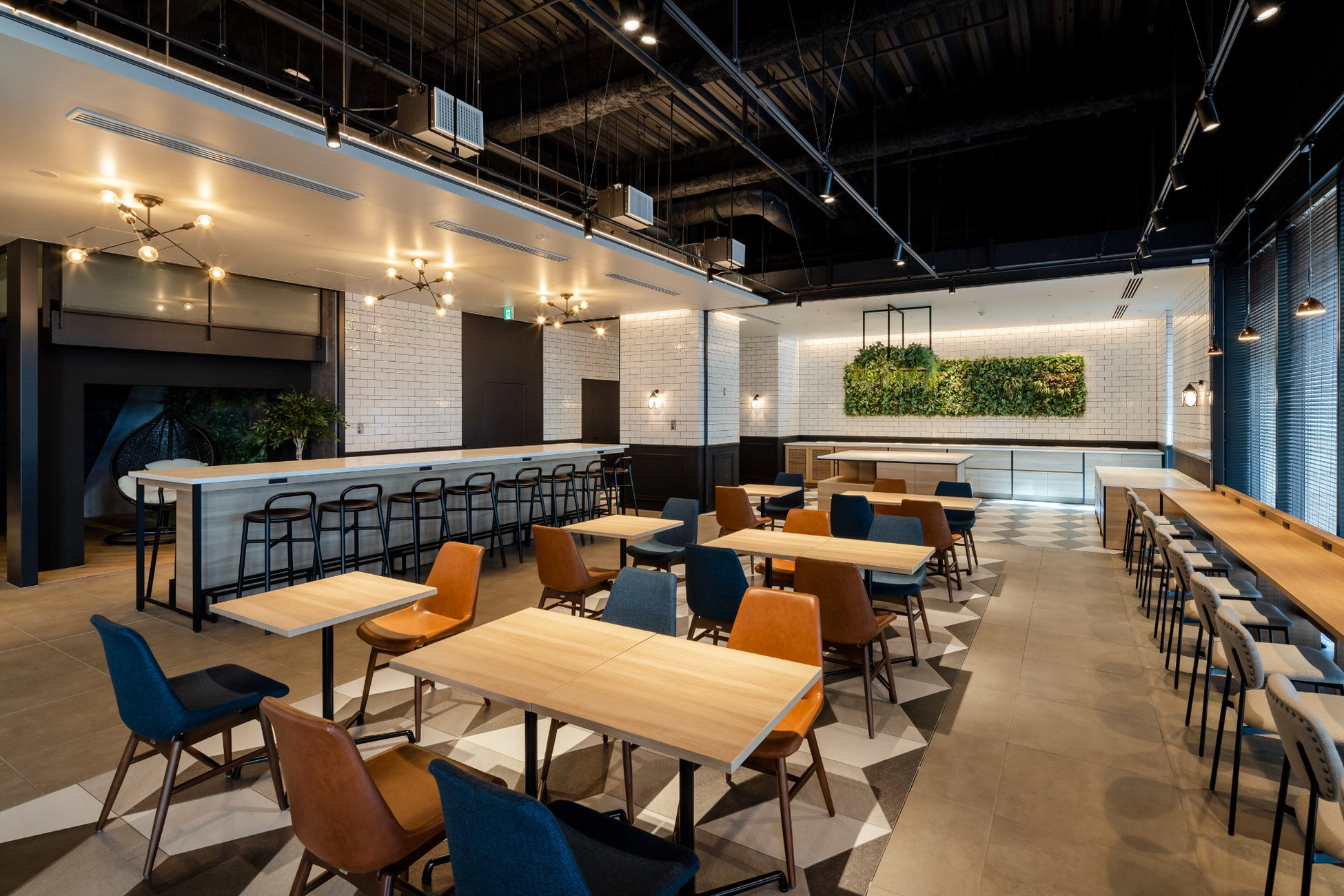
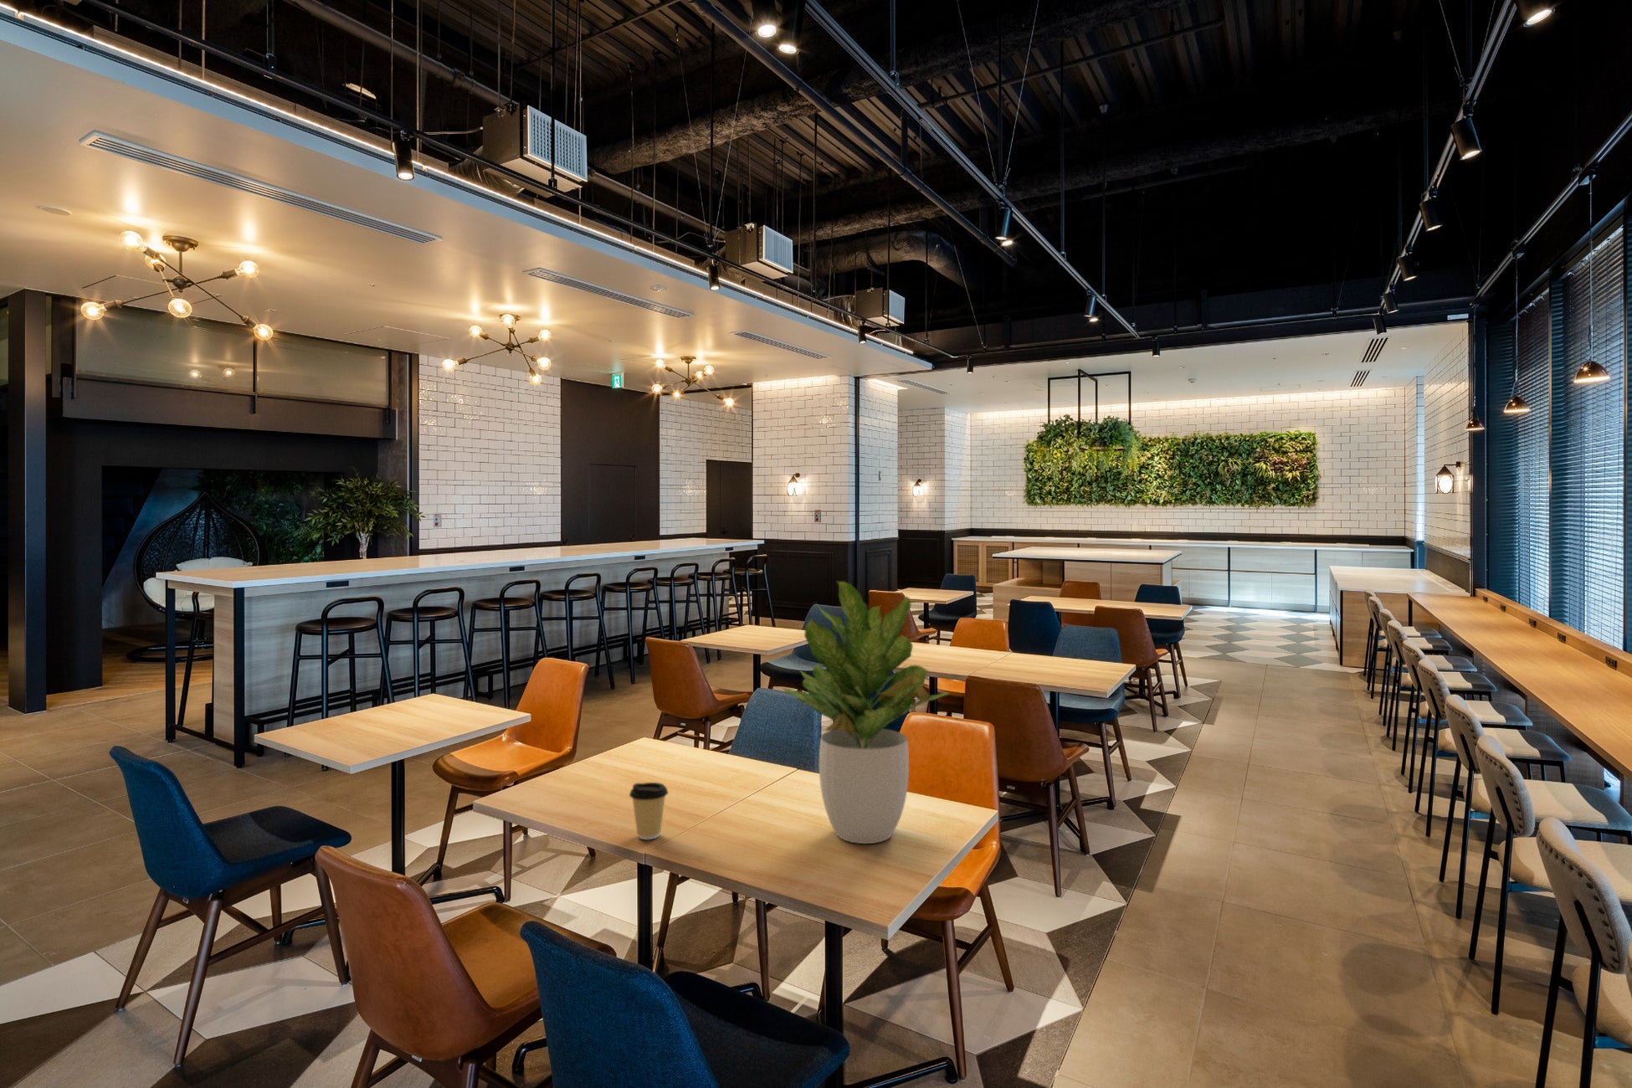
+ coffee cup [629,782,669,840]
+ potted plant [781,580,950,844]
